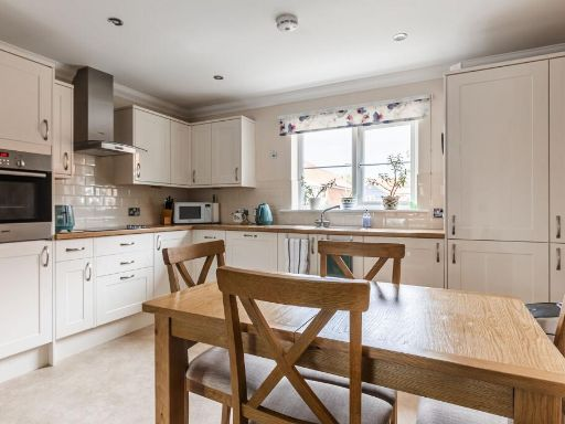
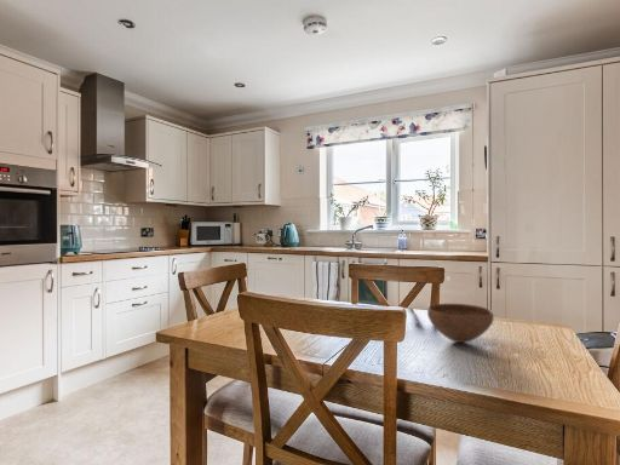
+ bowl [426,303,495,344]
